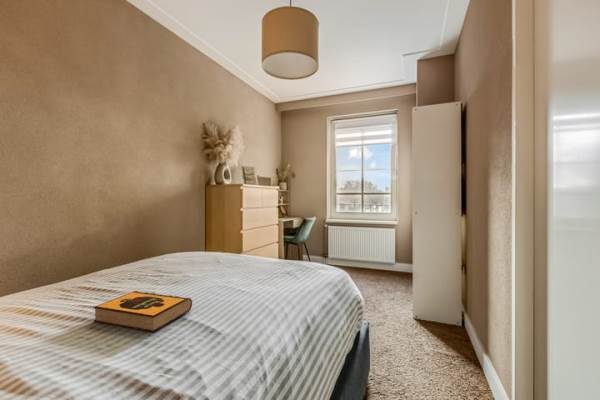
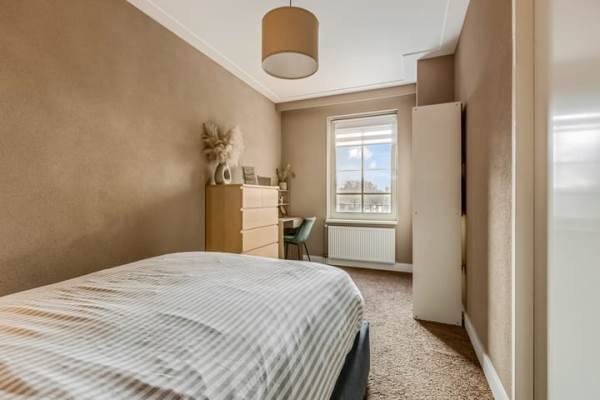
- hardback book [92,290,193,333]
